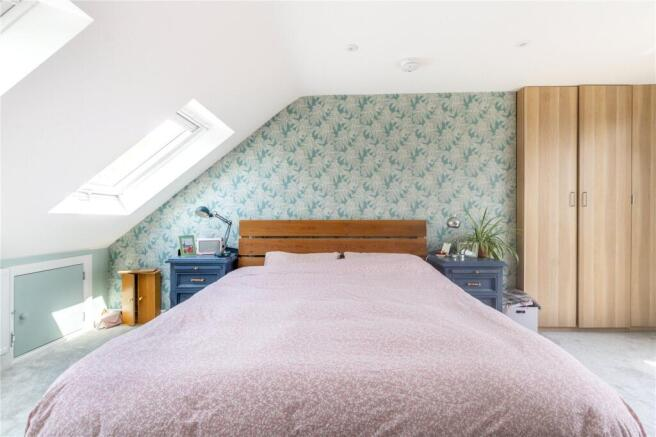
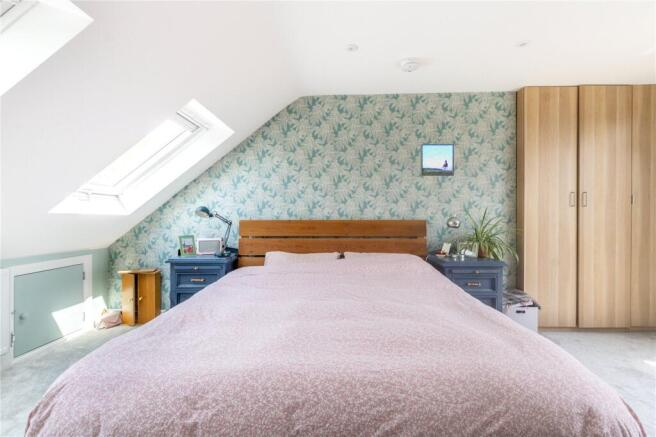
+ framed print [420,143,455,177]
